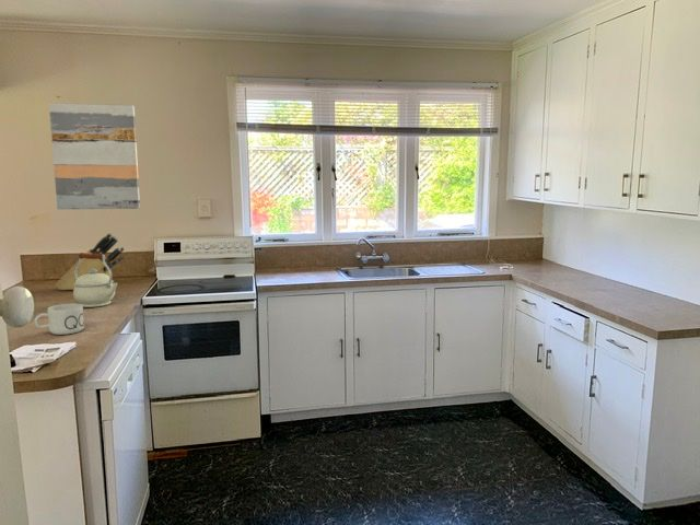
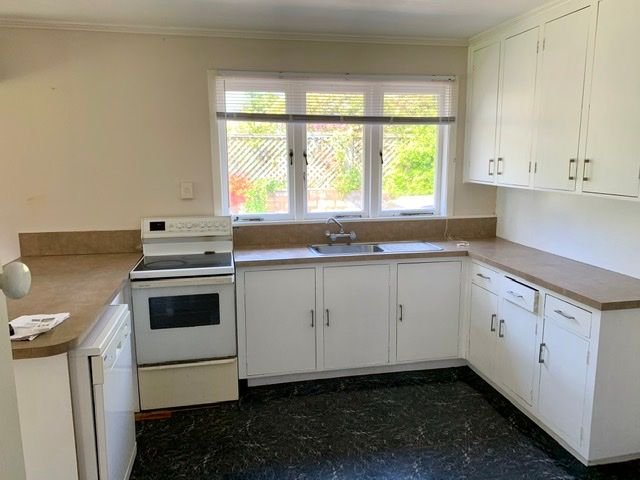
- knife block [54,232,126,291]
- wall art [48,102,141,210]
- kettle [72,253,118,308]
- mug [33,303,85,336]
